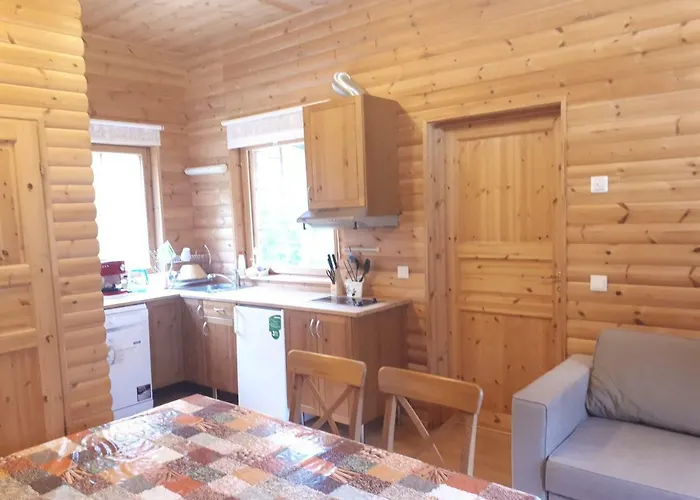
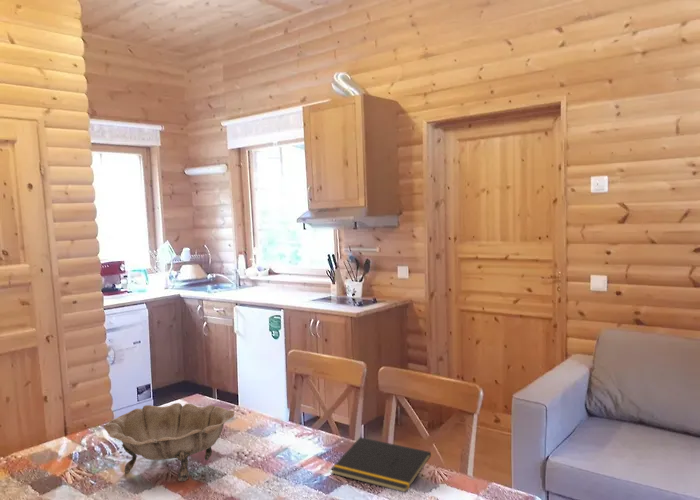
+ notepad [330,436,432,494]
+ decorative bowl [102,402,235,482]
